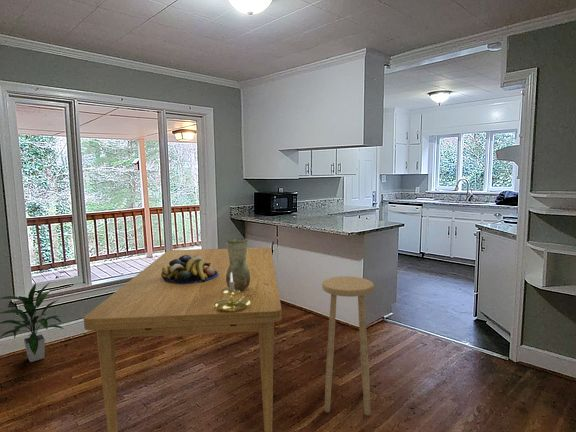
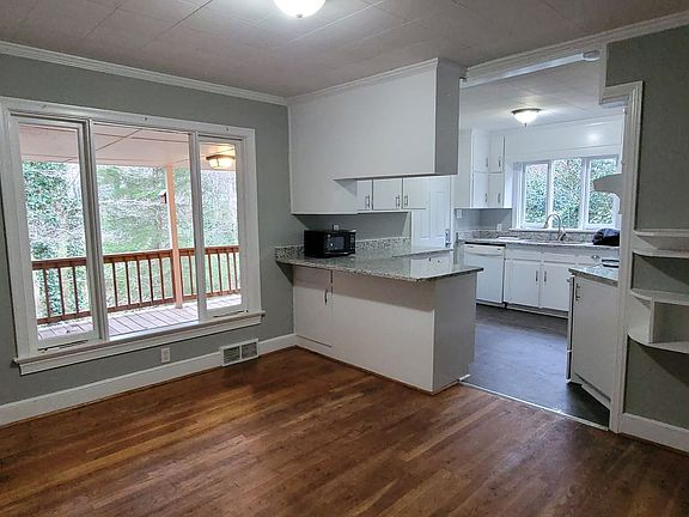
- candle holder [214,272,256,312]
- fruit bowl [161,255,218,285]
- dining table [83,246,283,432]
- stool [321,275,375,417]
- indoor plant [0,280,65,363]
- vase [225,238,250,291]
